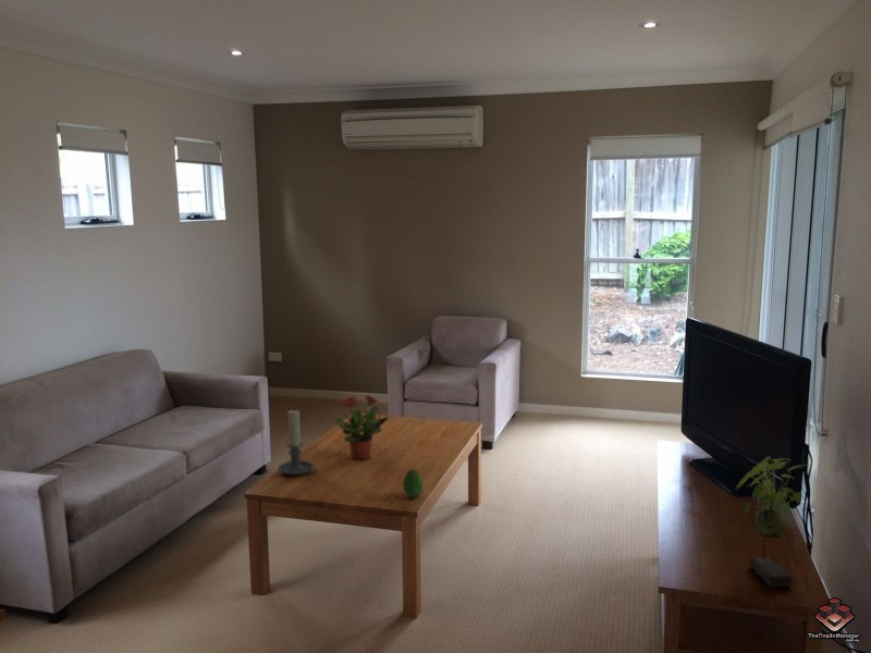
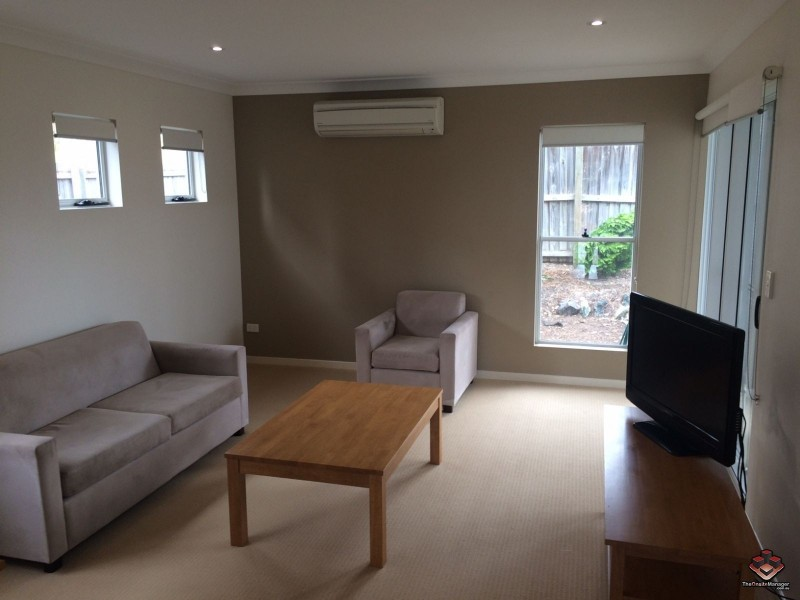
- fruit [402,468,424,498]
- candle holder [278,409,318,477]
- plant [735,455,811,588]
- potted plant [329,394,391,460]
